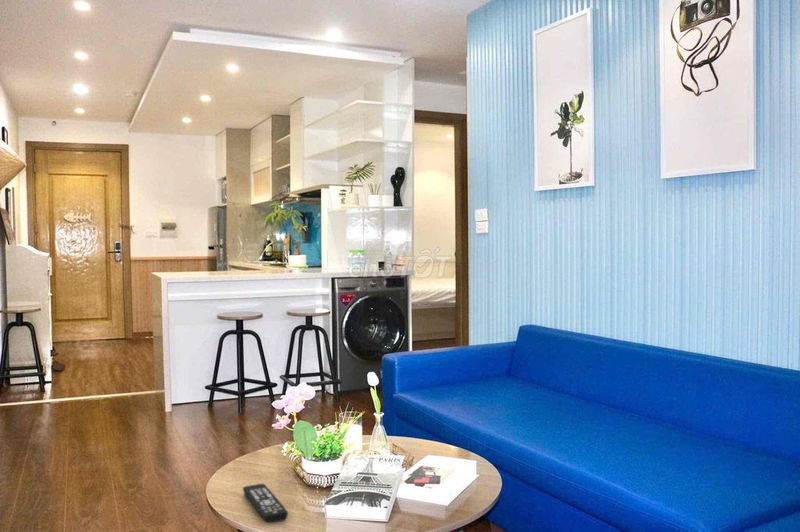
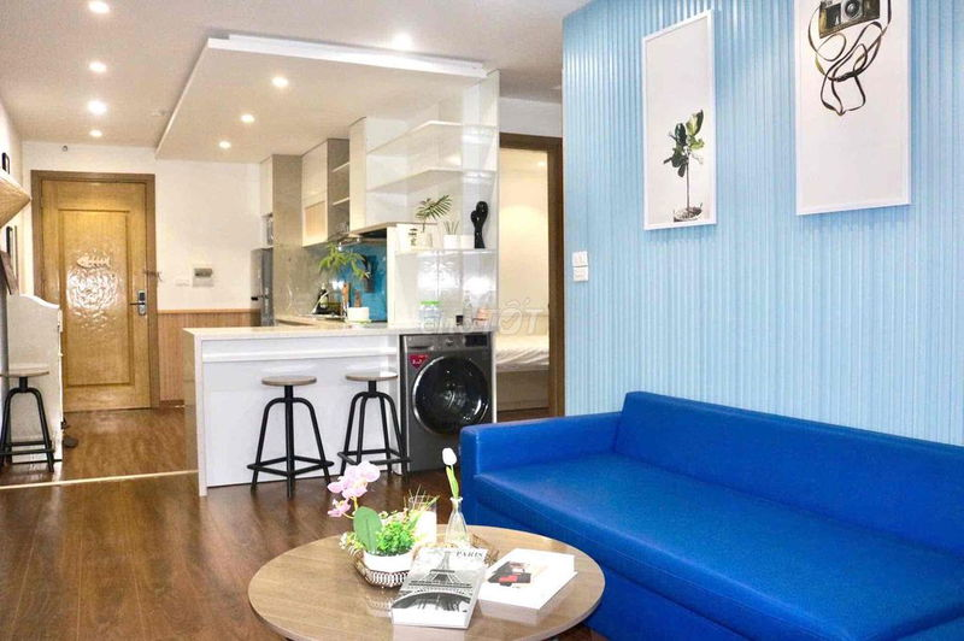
- remote control [242,483,289,524]
